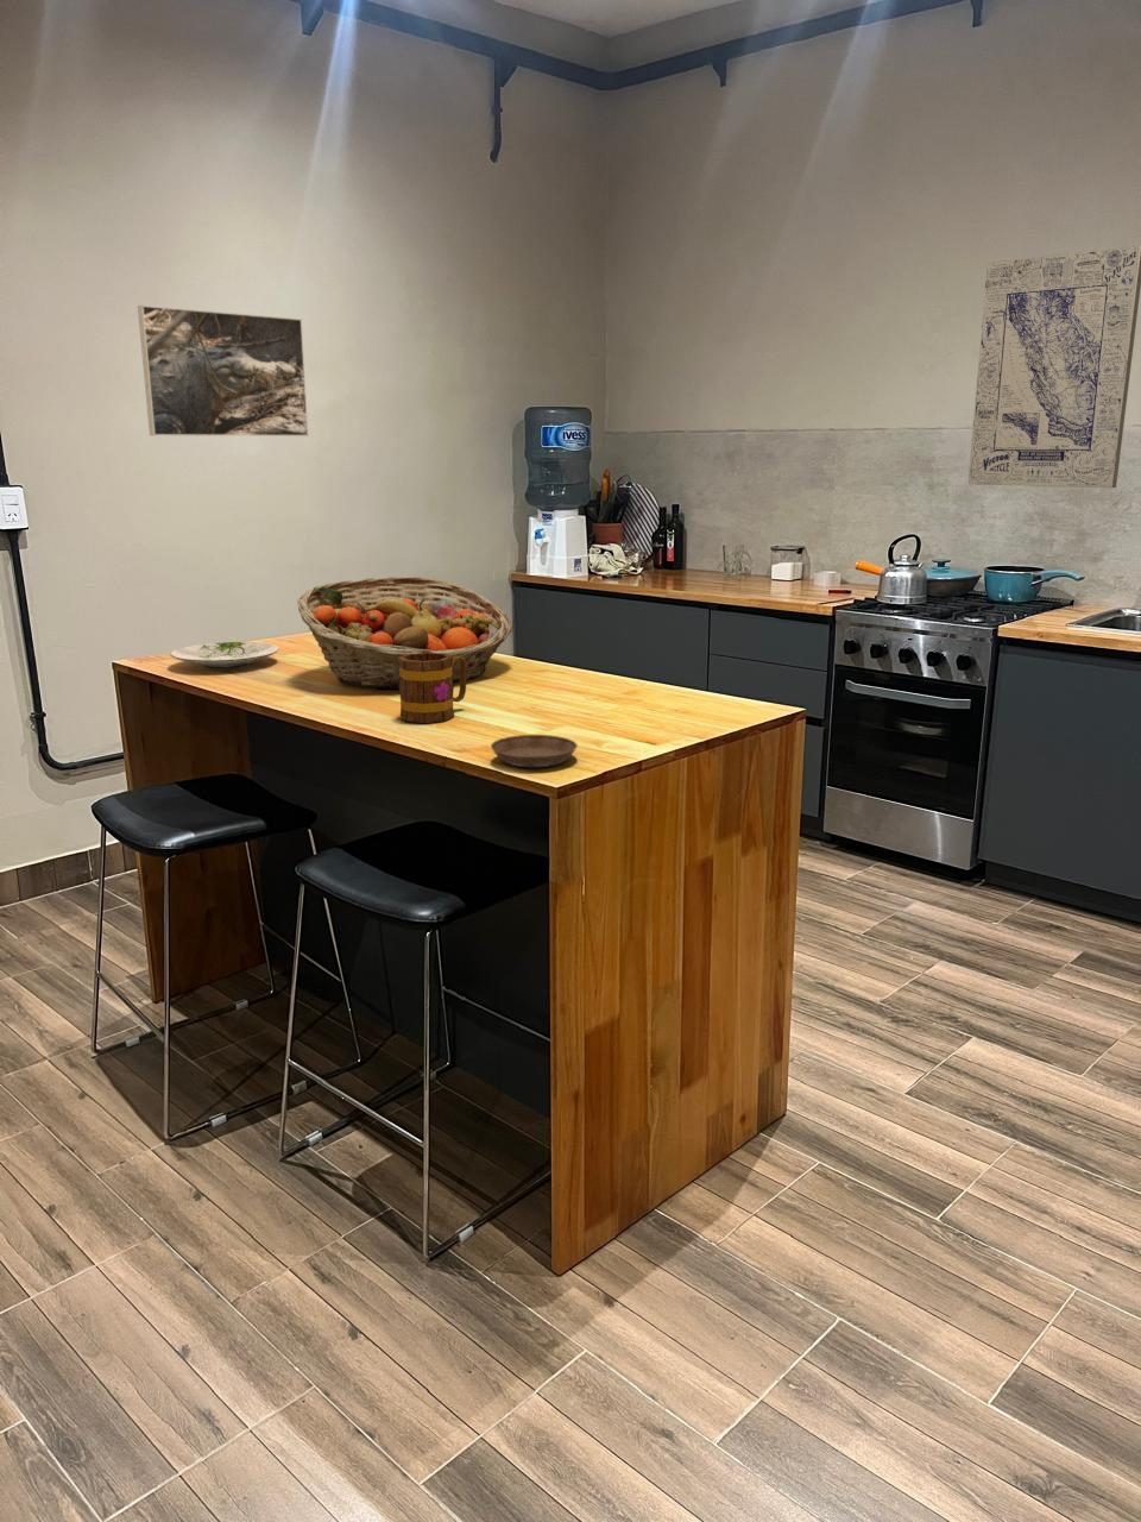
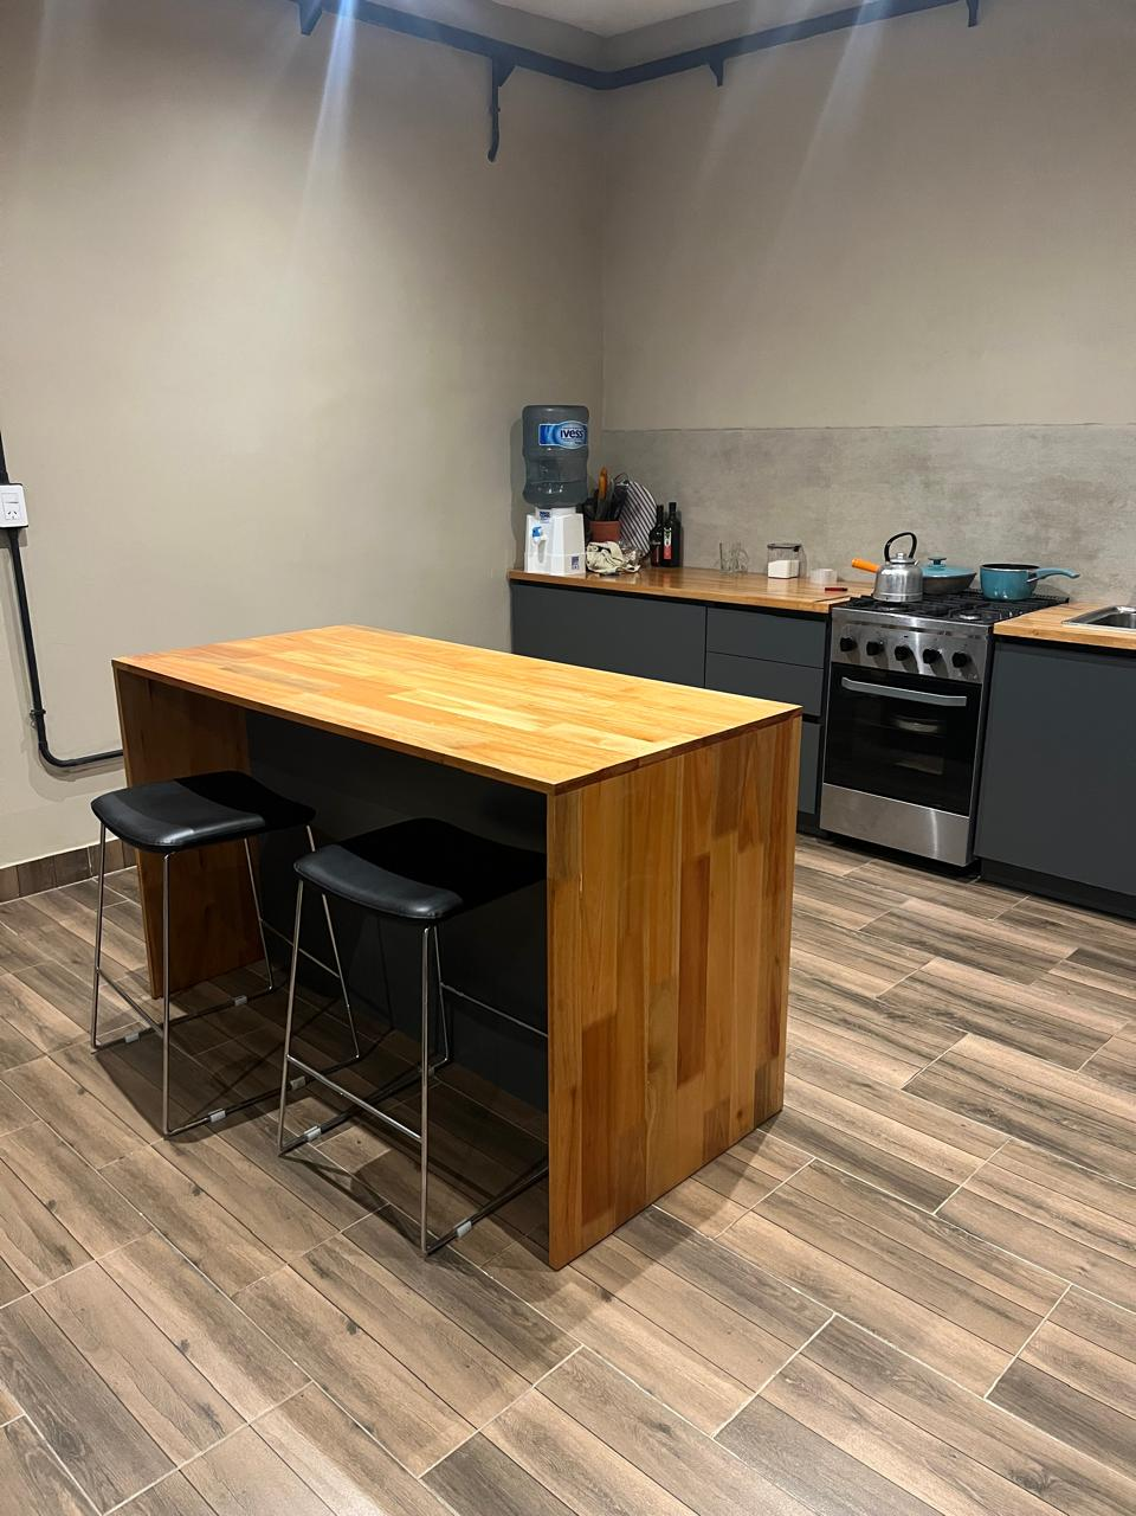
- wall art [966,244,1141,489]
- mug [398,653,467,724]
- fruit basket [296,575,513,689]
- plate [169,641,280,670]
- saucer [490,733,579,768]
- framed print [137,304,310,437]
